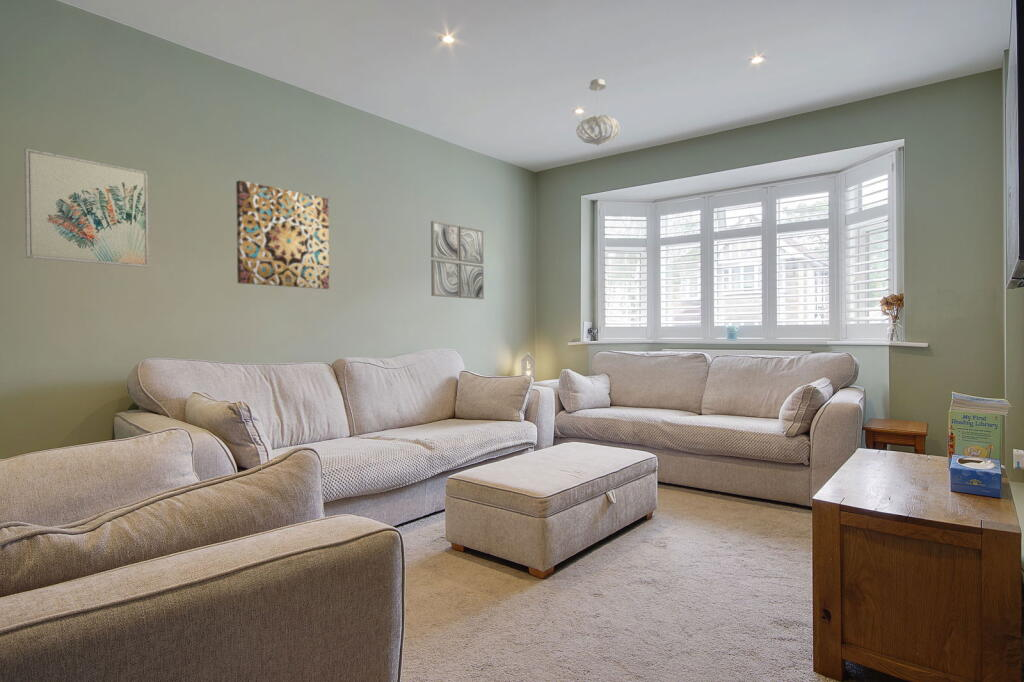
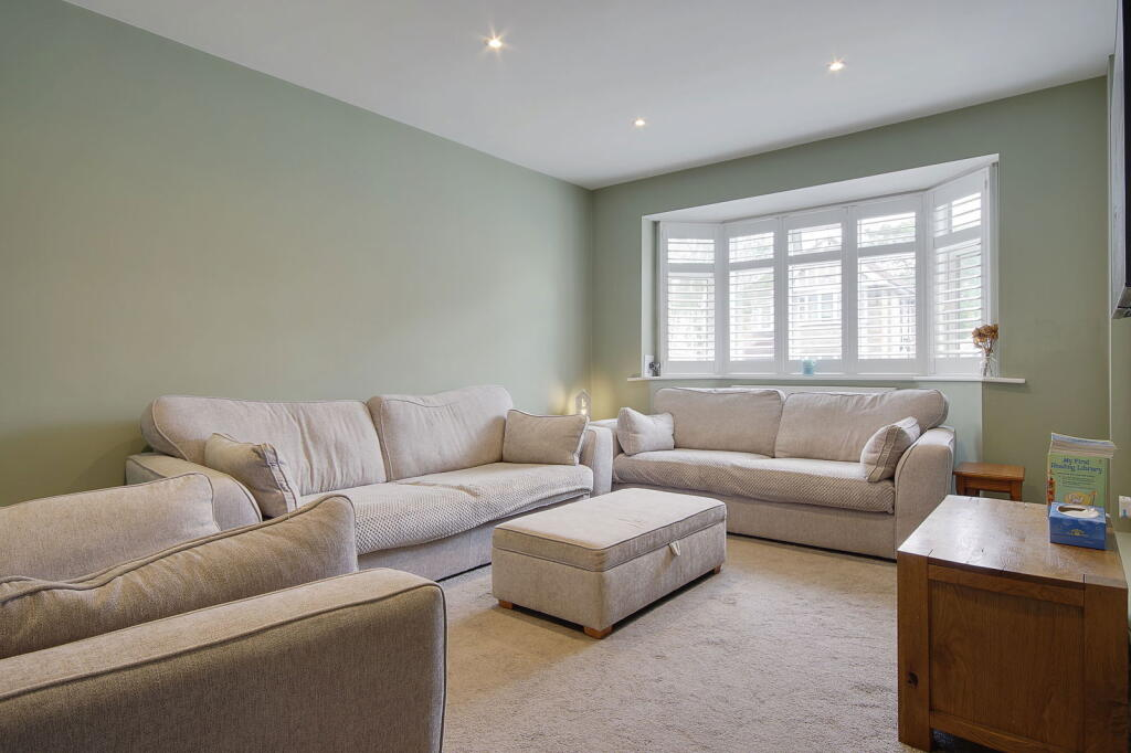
- wall art [430,220,485,300]
- wall art [23,148,150,268]
- wall art [235,179,330,290]
- pendant light [575,78,620,146]
